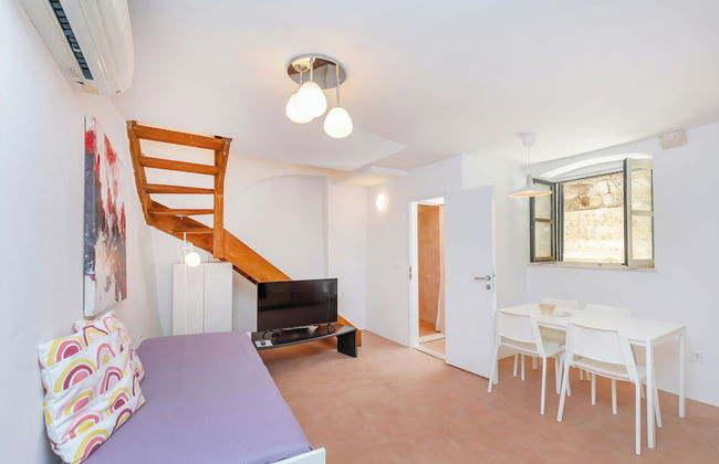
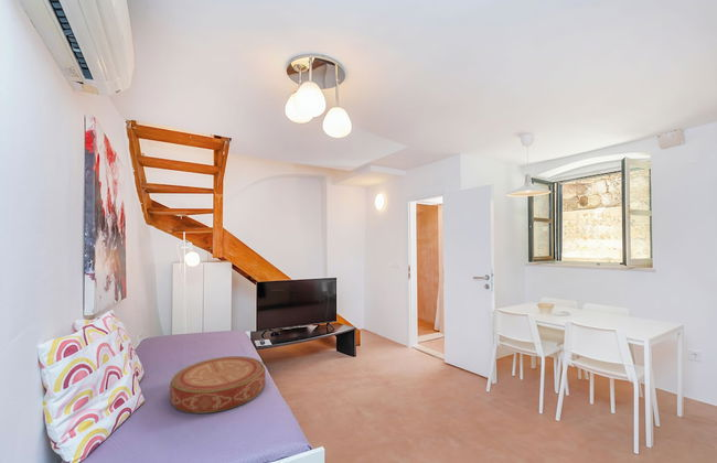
+ cushion [169,355,267,414]
